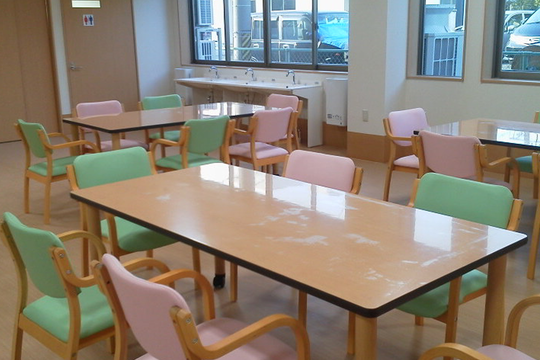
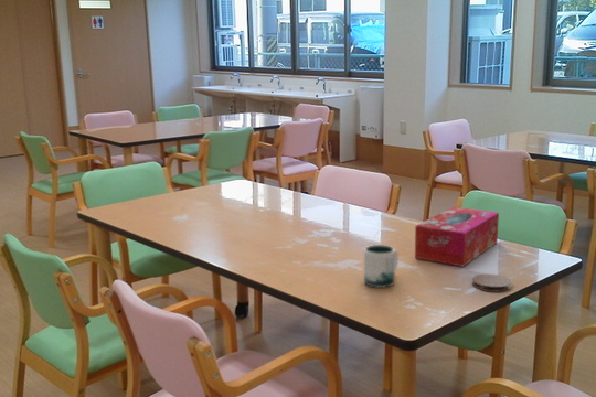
+ mug [363,244,400,289]
+ tissue box [414,206,500,268]
+ coaster [471,272,512,292]
